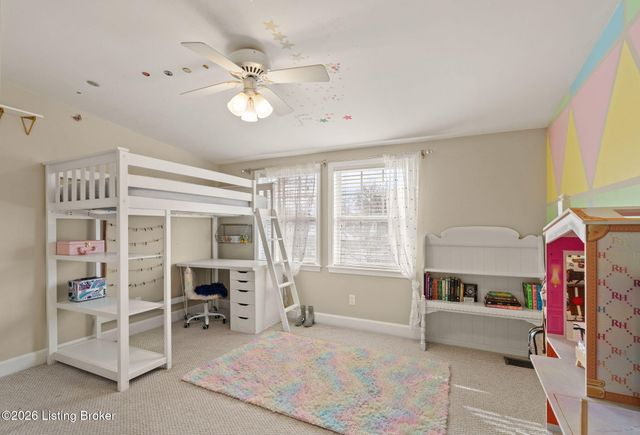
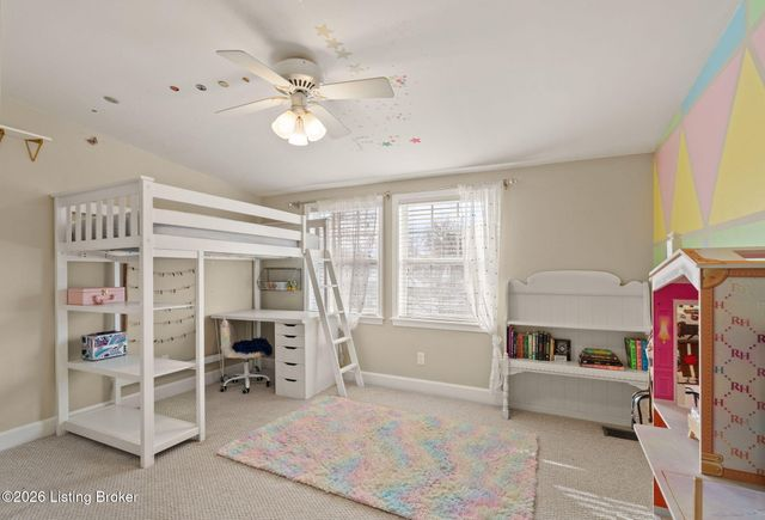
- boots [294,305,316,328]
